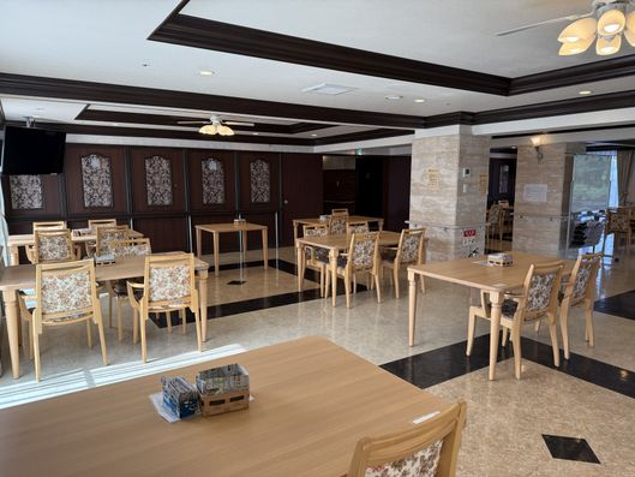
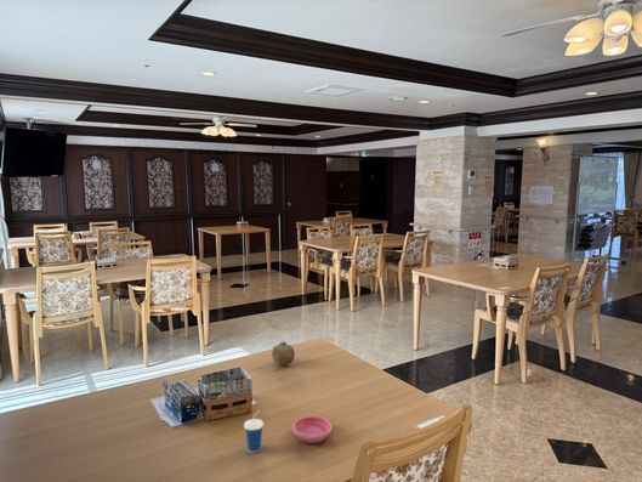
+ cup [243,409,265,454]
+ saucer [291,415,334,444]
+ fruit [271,340,296,367]
